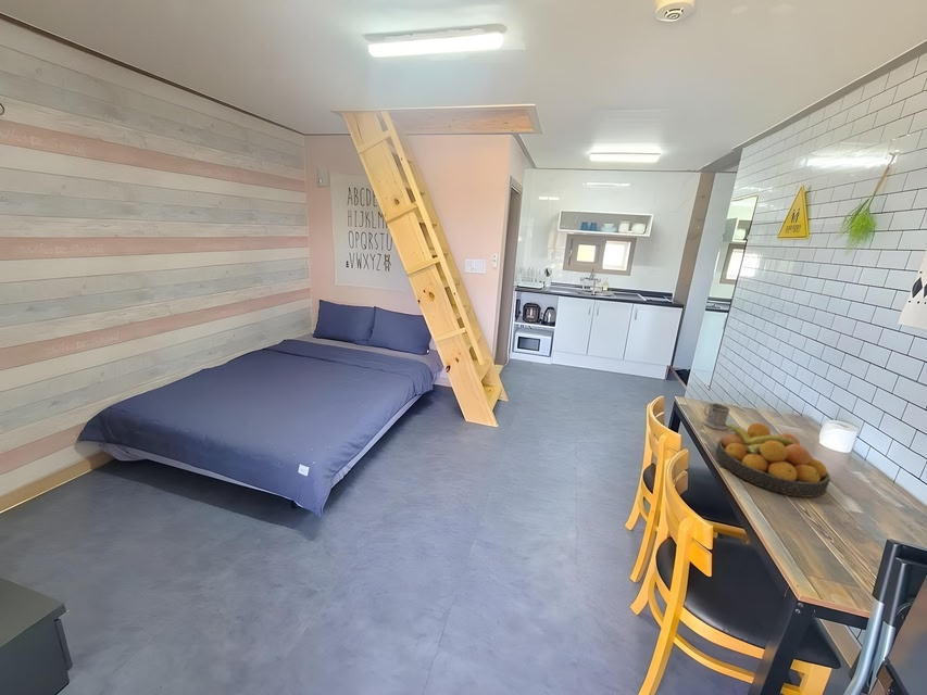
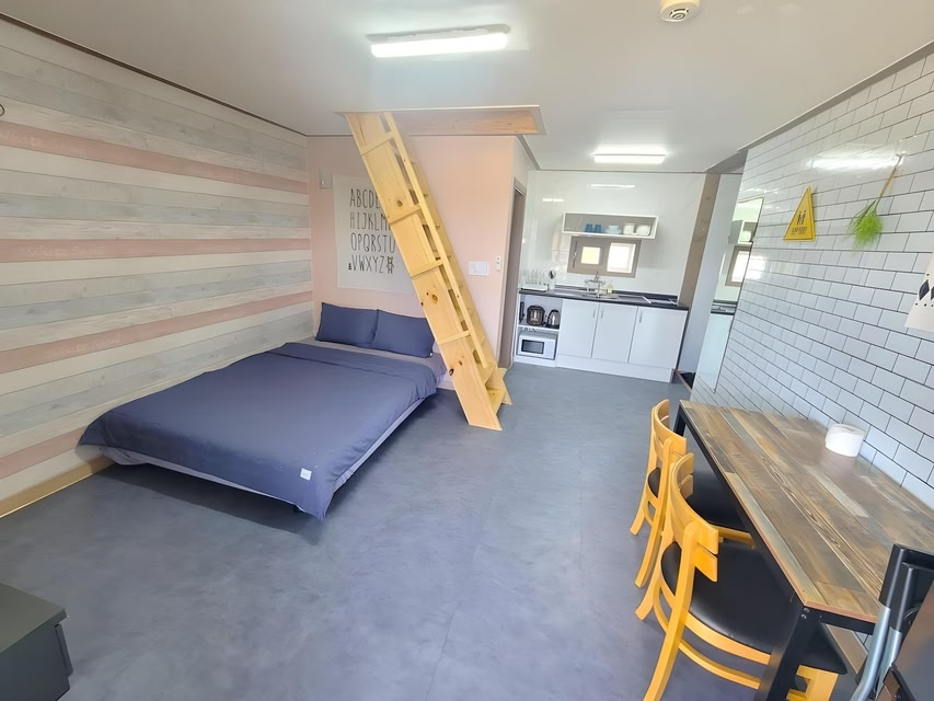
- mug [702,402,731,431]
- fruit bowl [715,422,831,498]
